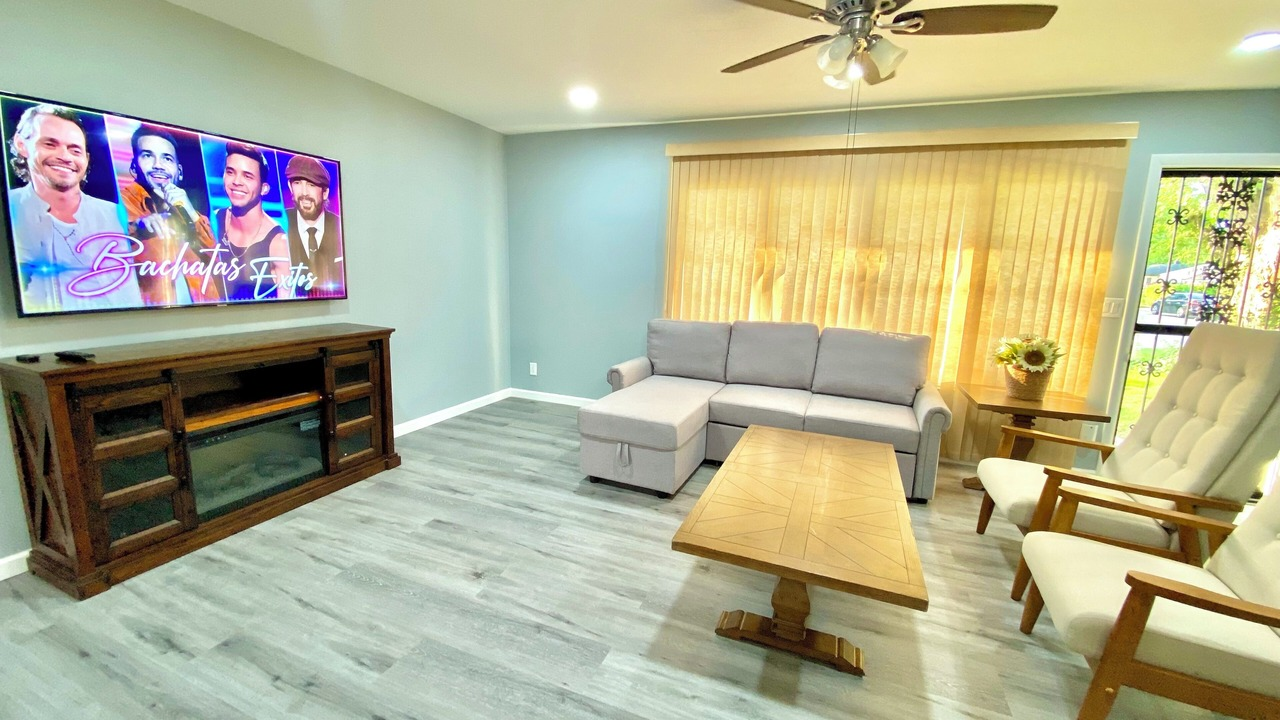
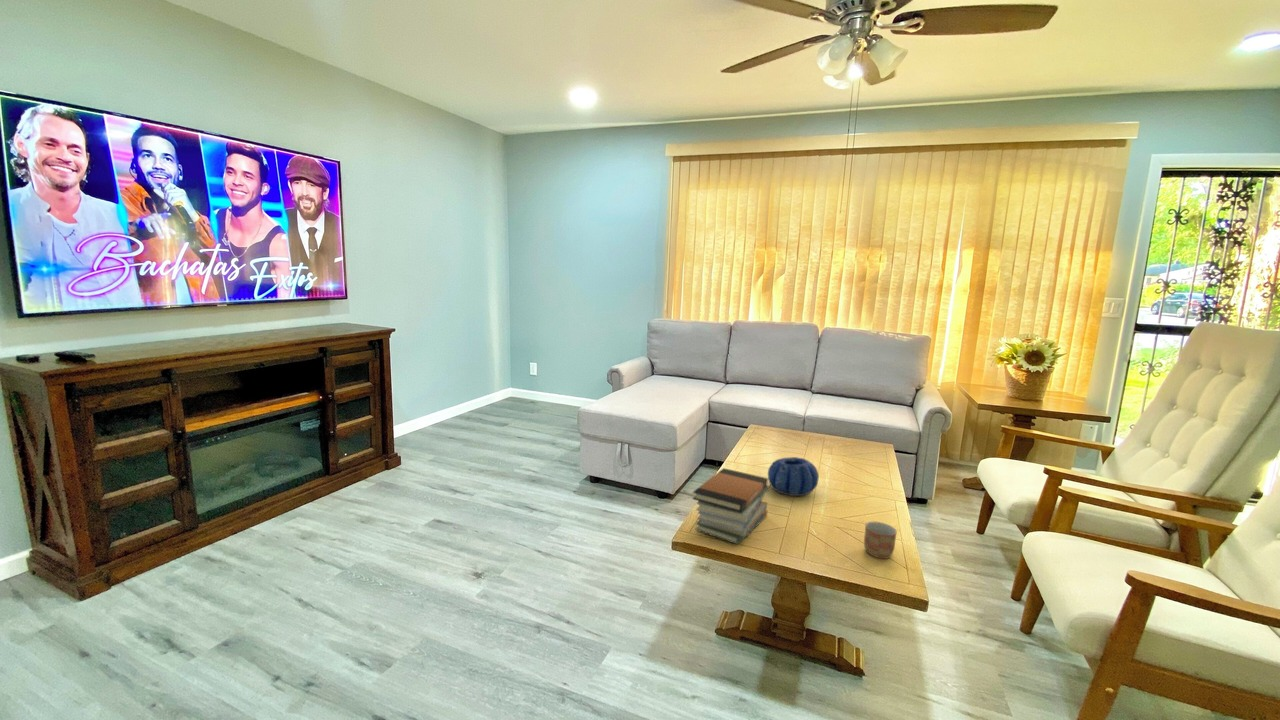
+ book stack [692,467,771,546]
+ mug [863,521,898,560]
+ decorative bowl [767,456,820,497]
